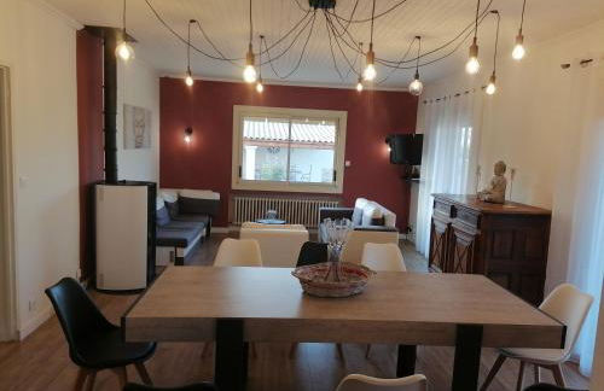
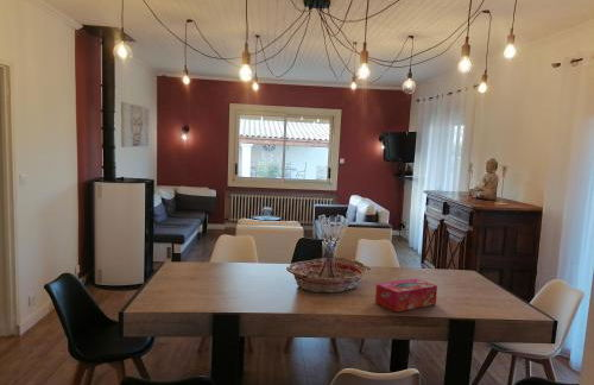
+ tissue box [374,277,438,313]
